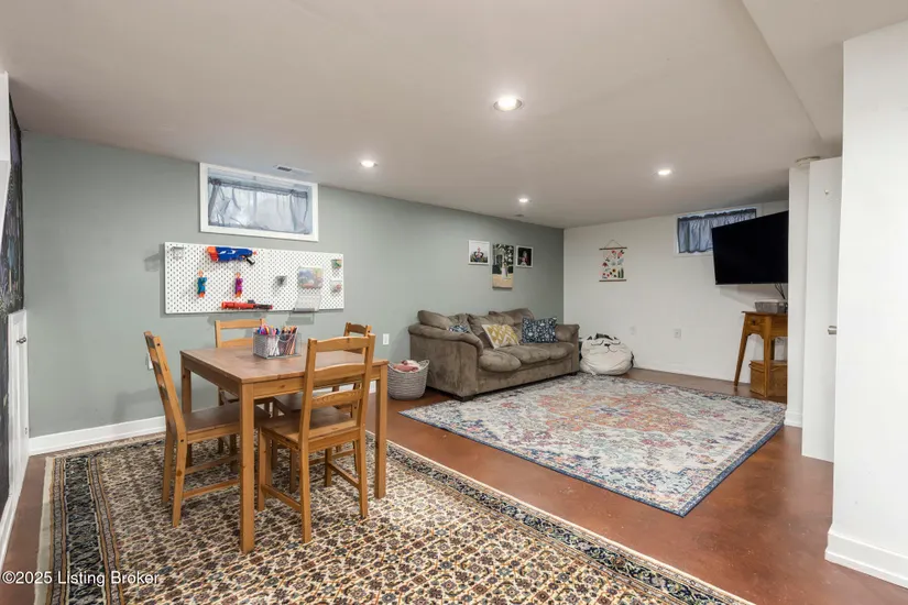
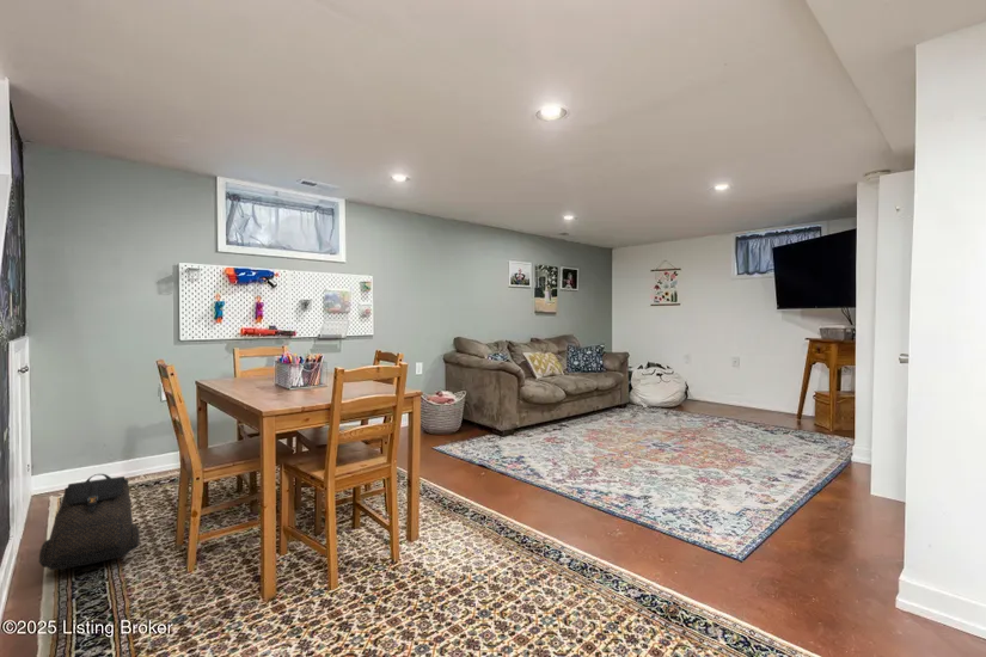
+ backpack [38,473,141,571]
